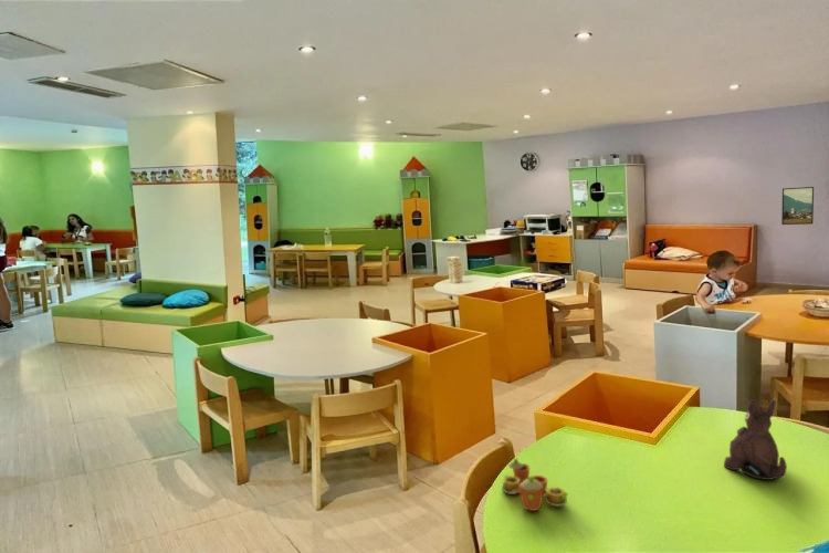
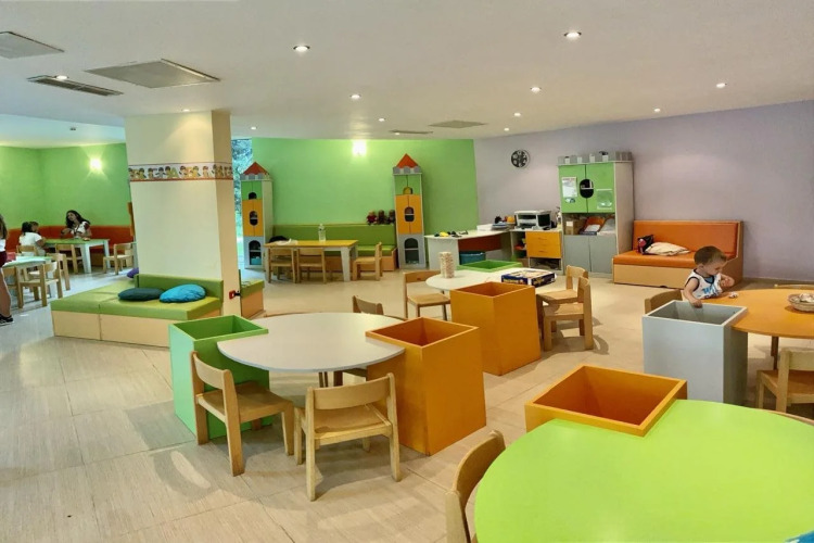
- toy tea set [501,457,569,512]
- plush toy [723,399,788,481]
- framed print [780,186,815,226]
